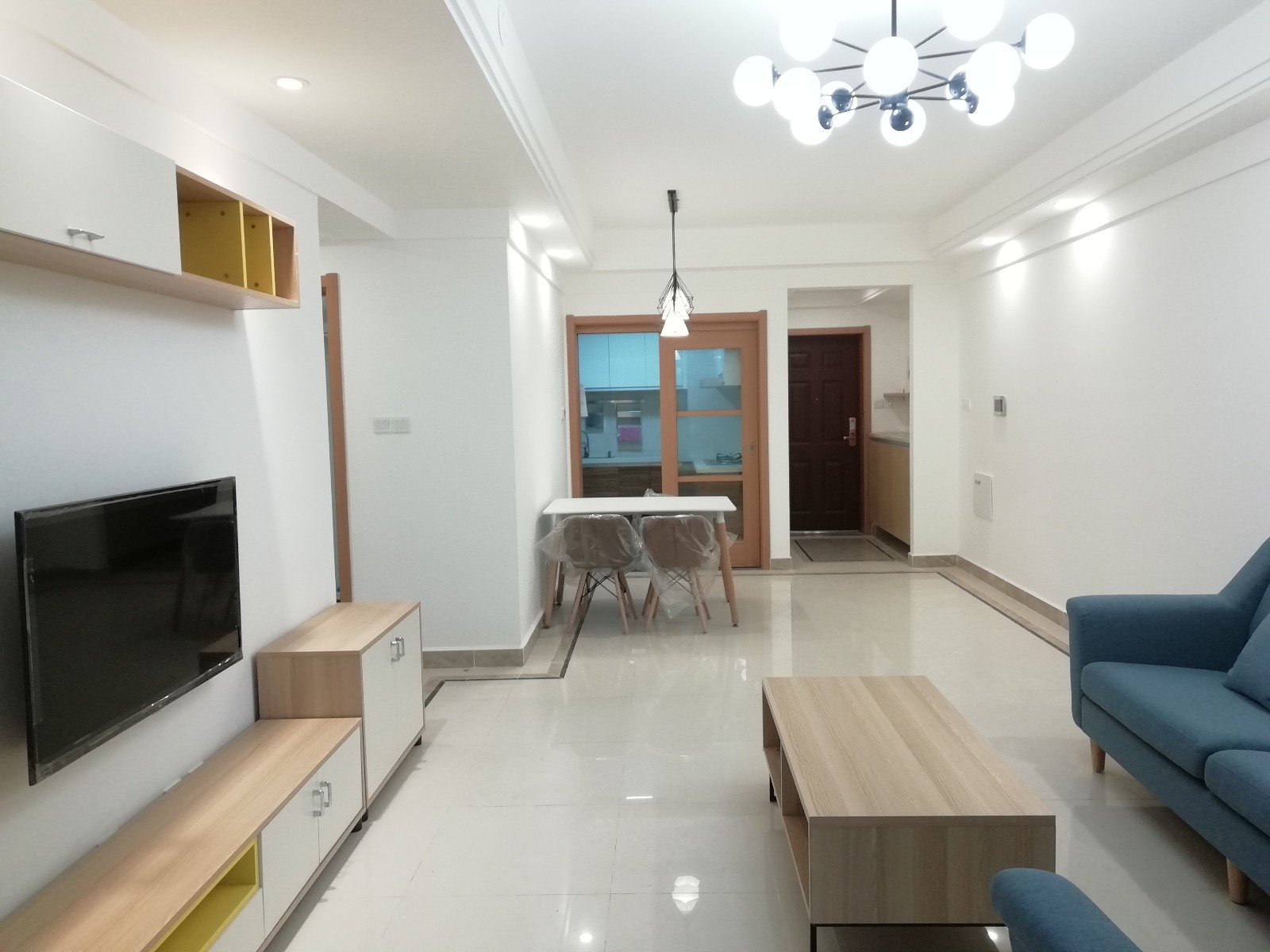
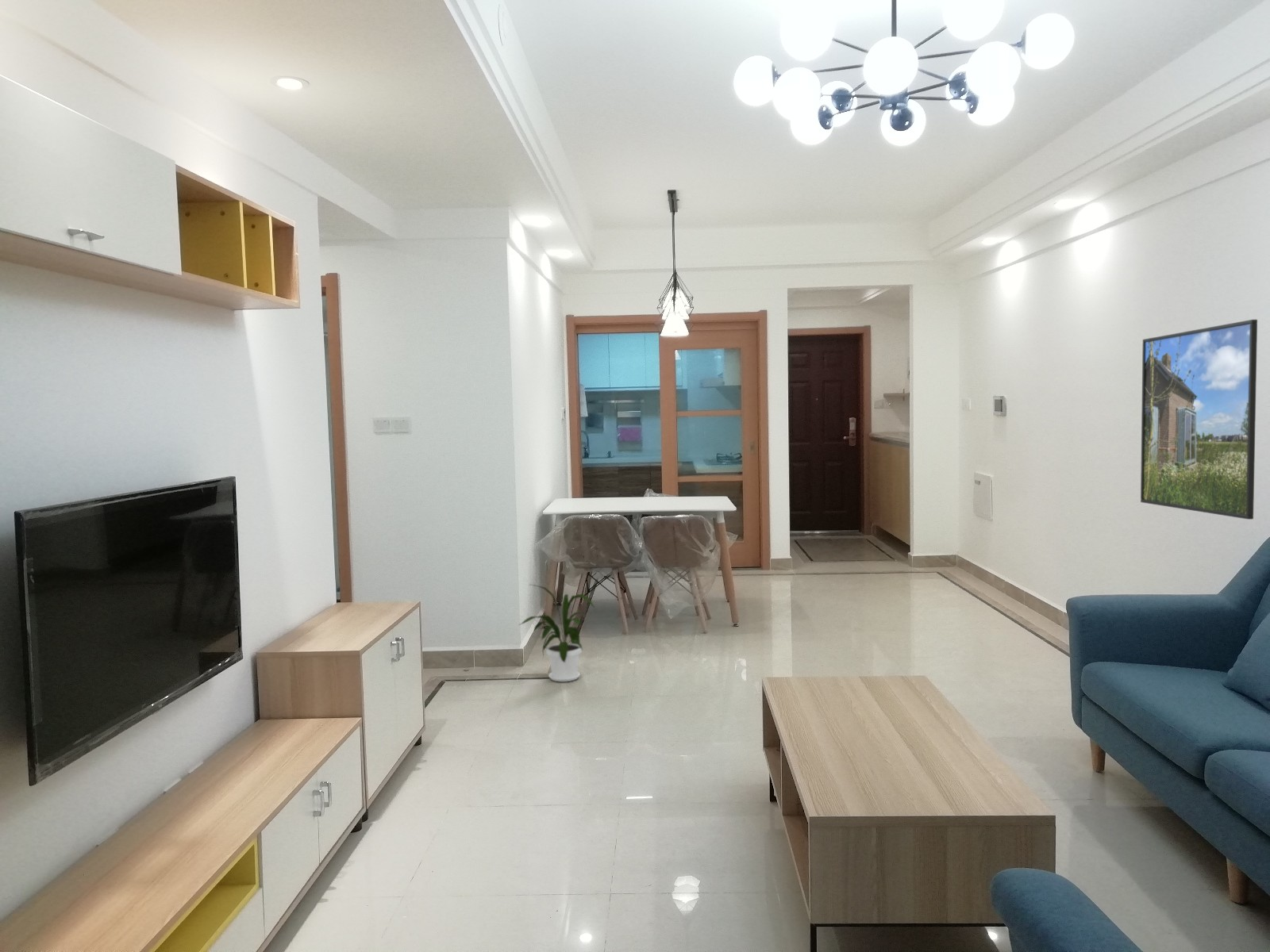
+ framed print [1140,319,1258,520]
+ house plant [518,584,595,682]
